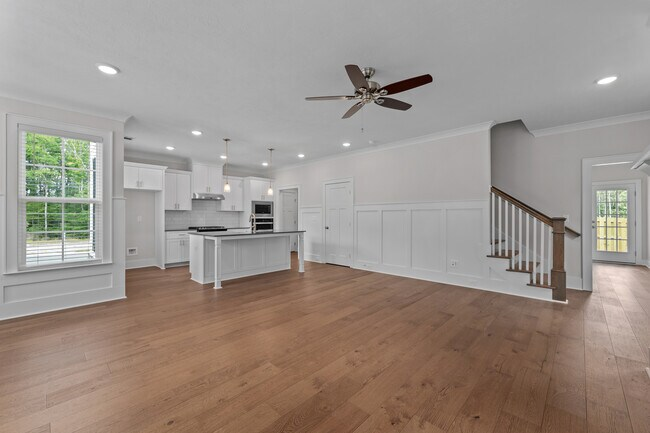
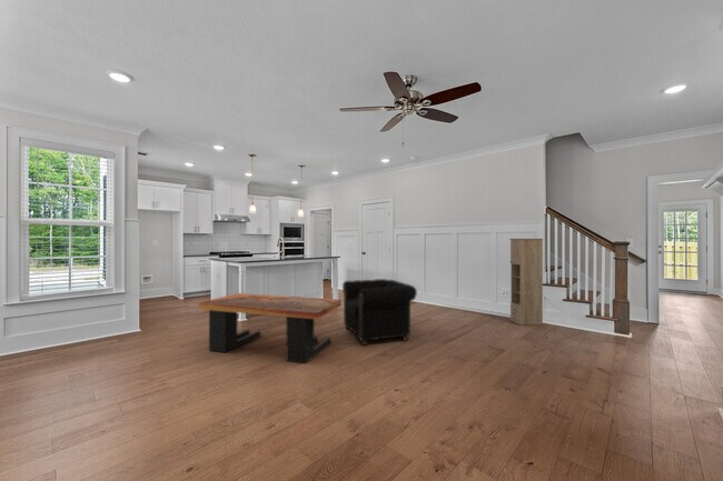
+ coffee table [198,292,343,364]
+ armchair [341,278,418,347]
+ storage cabinet [508,238,544,327]
